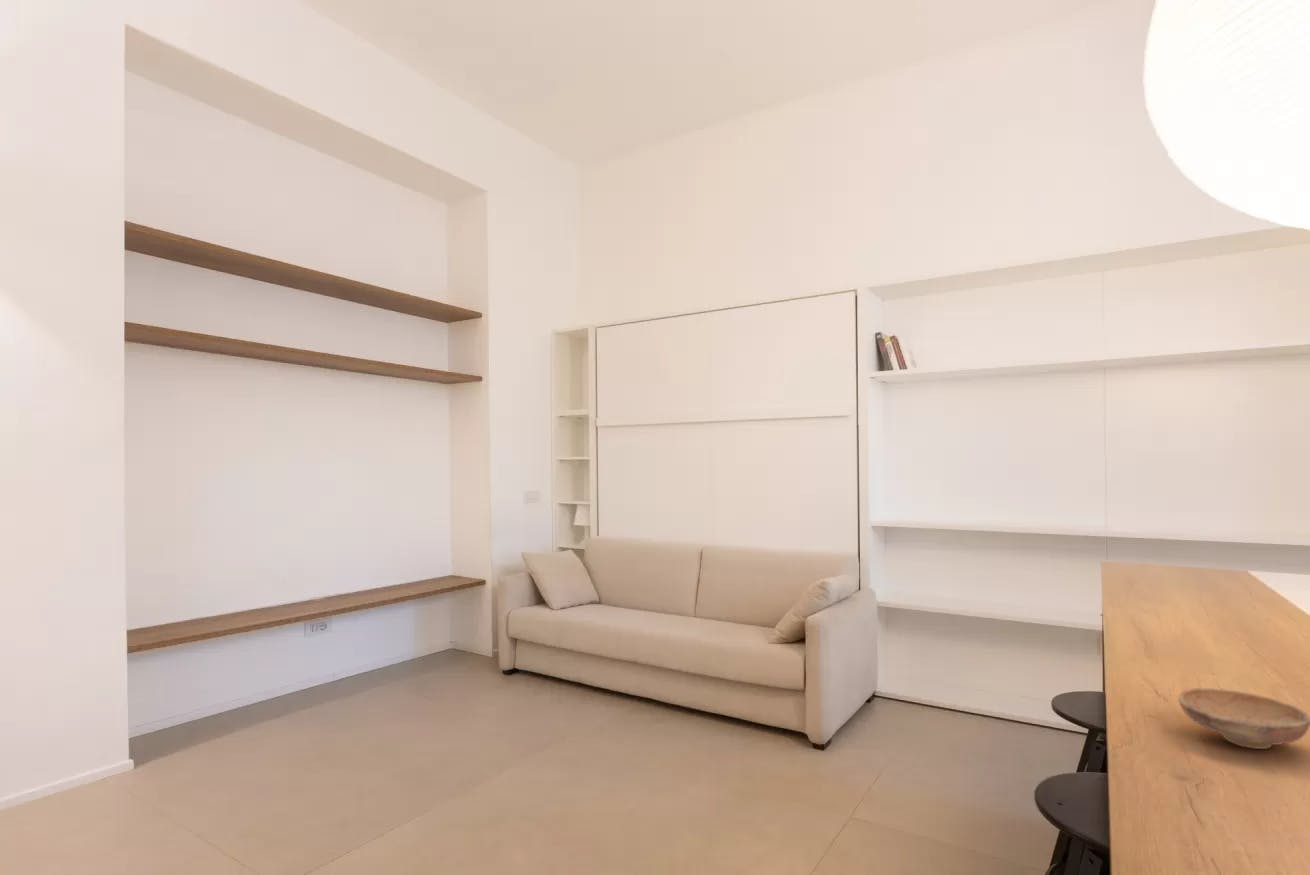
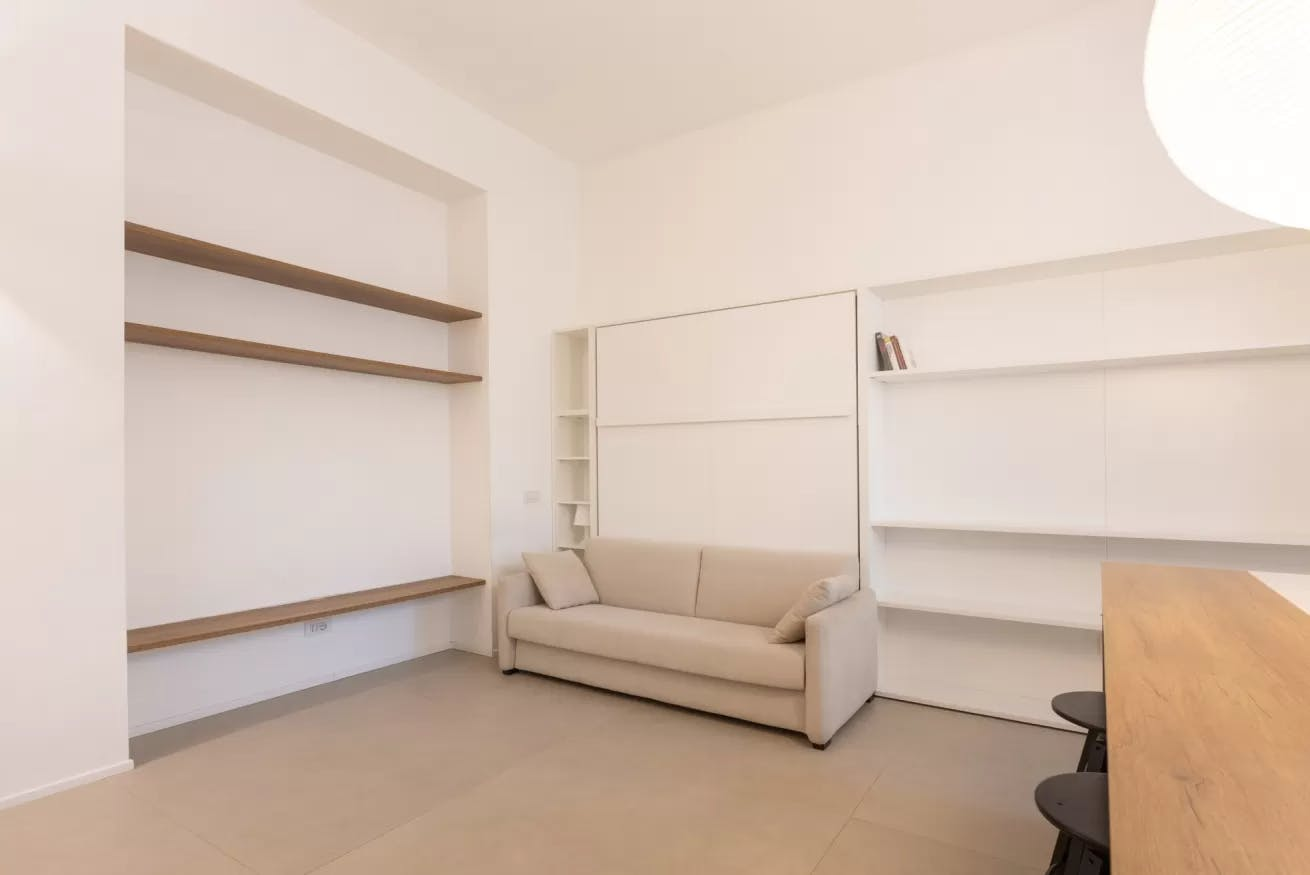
- bowl [1177,687,1310,750]
